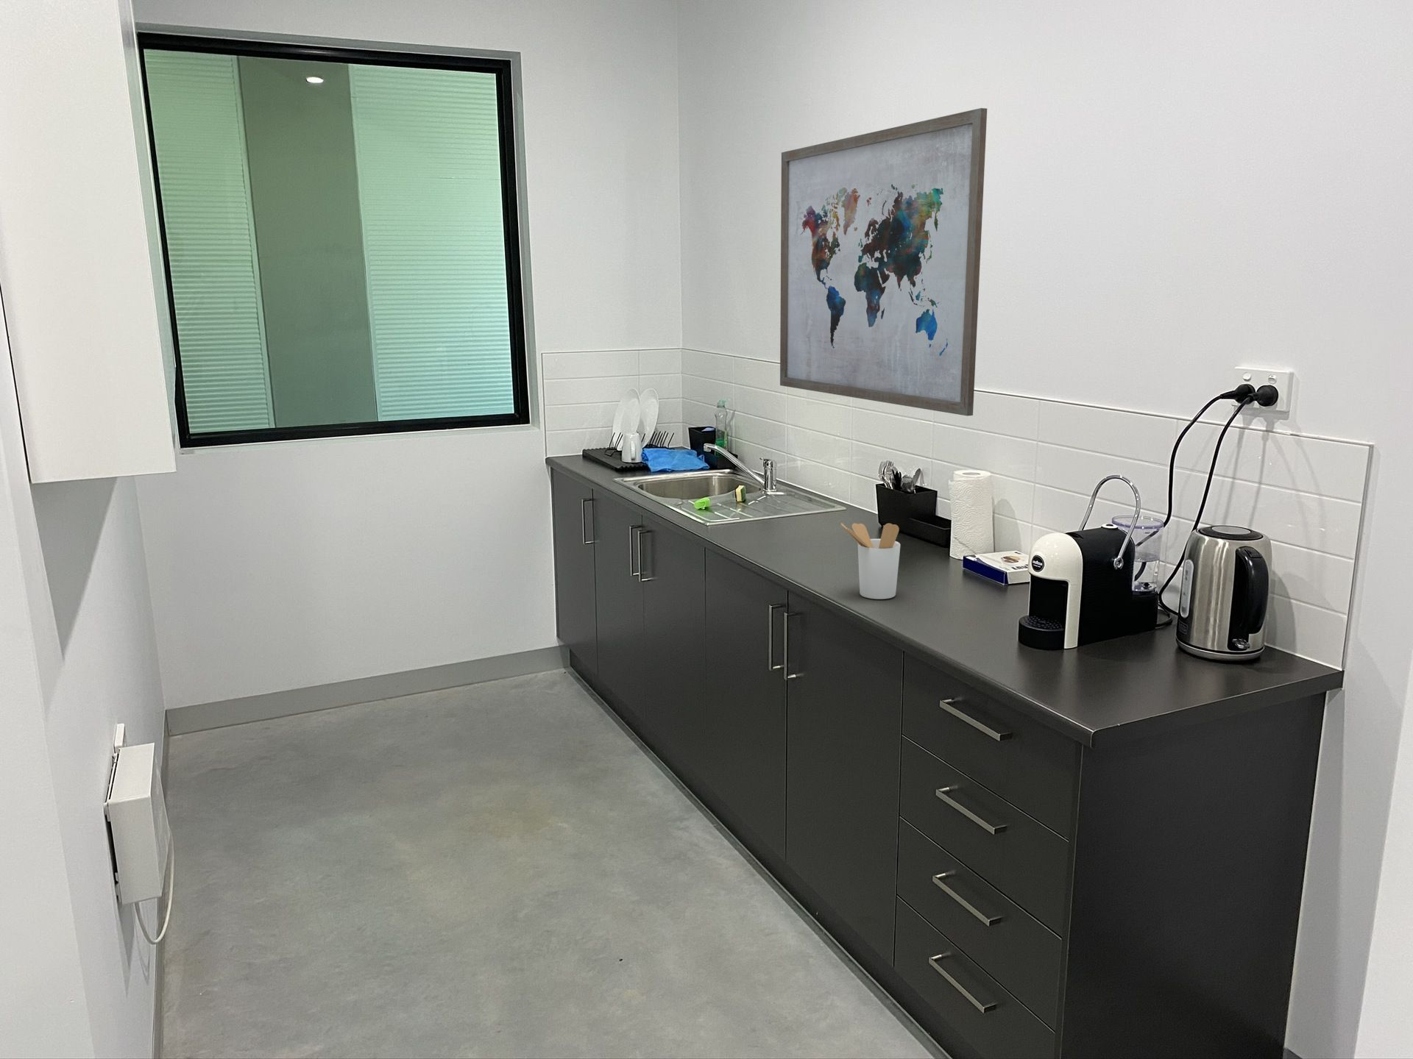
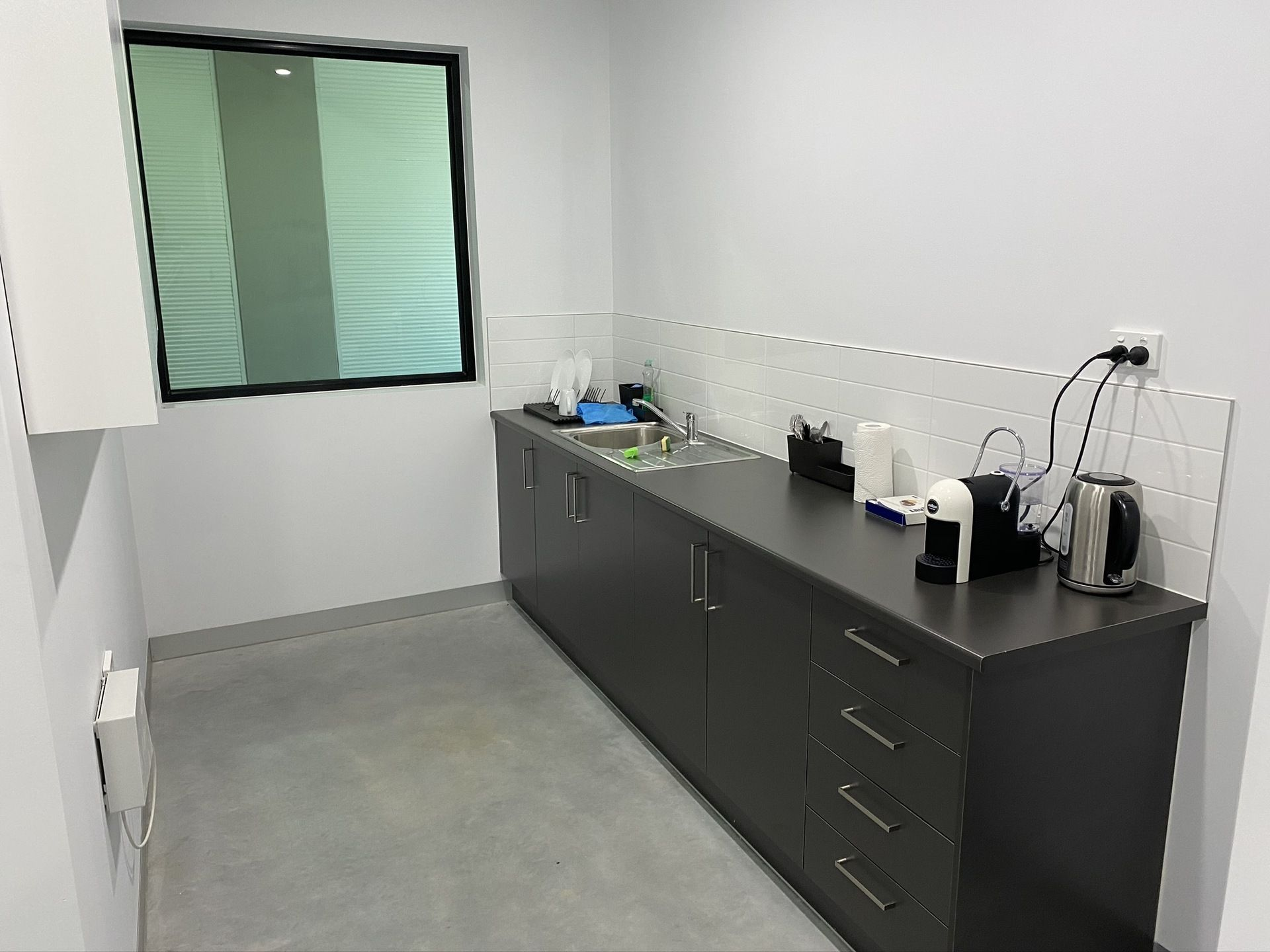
- utensil holder [840,522,901,600]
- wall art [779,108,988,417]
